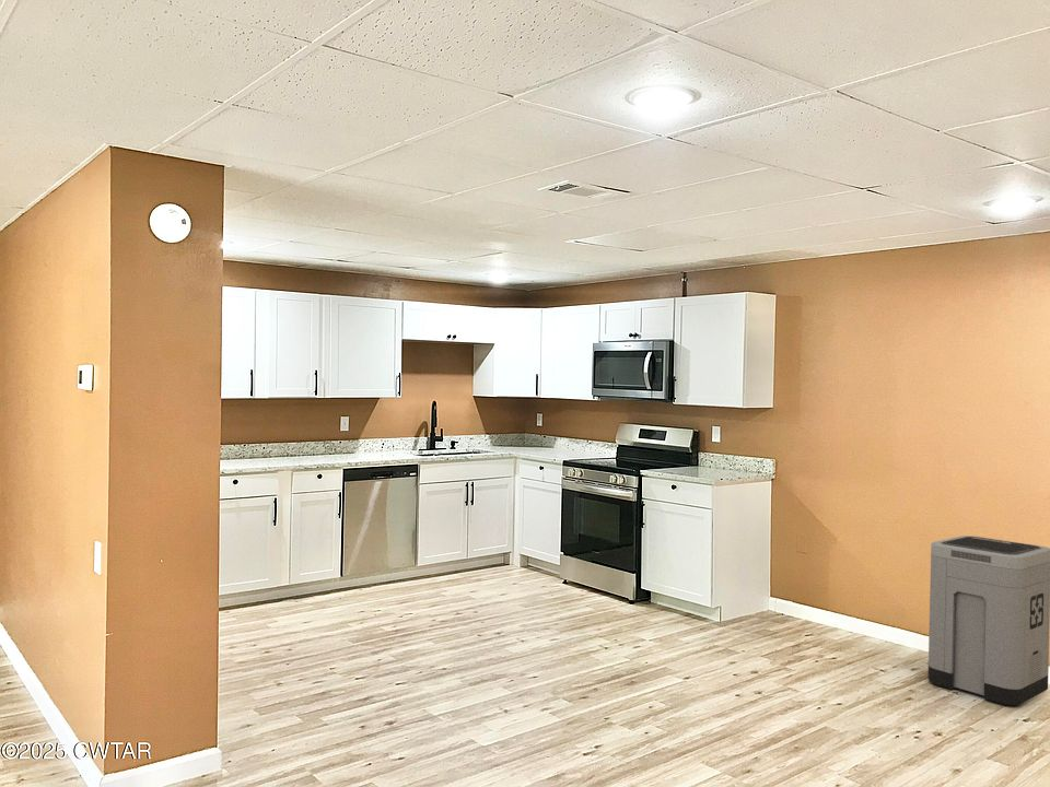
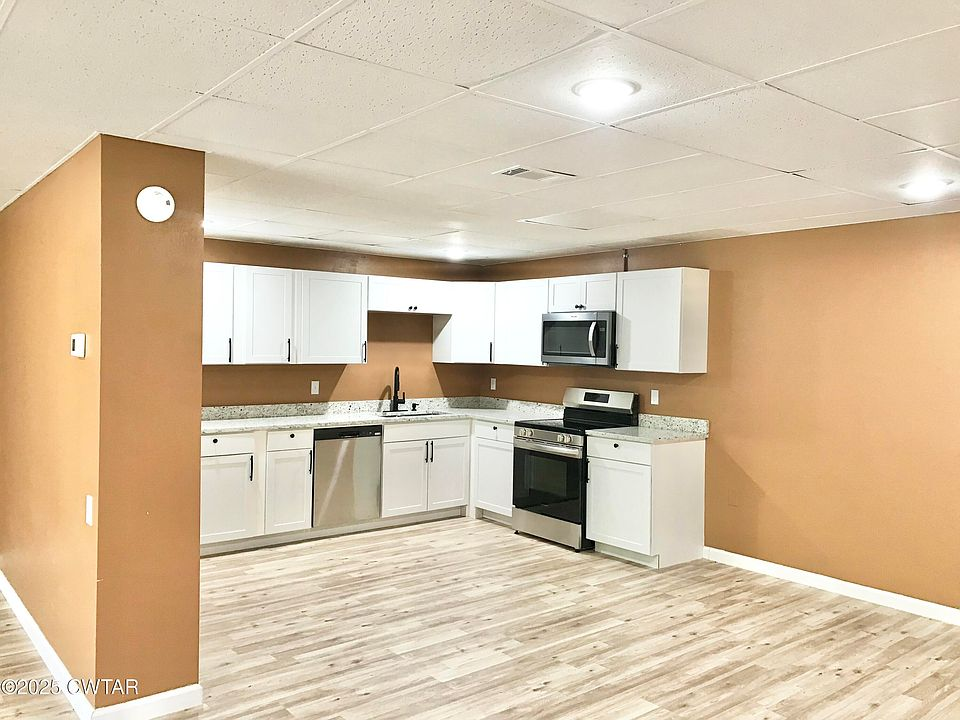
- trash can [928,535,1050,707]
